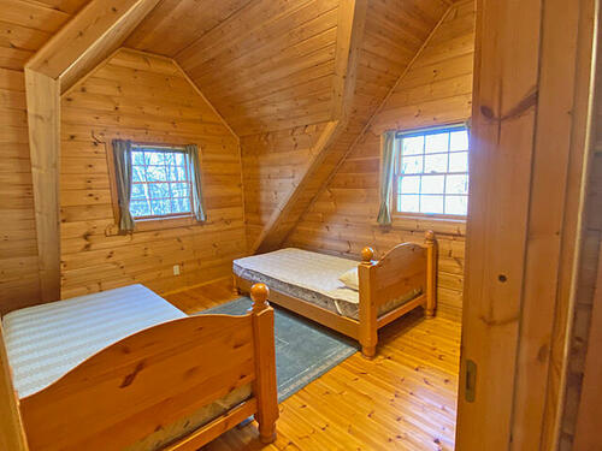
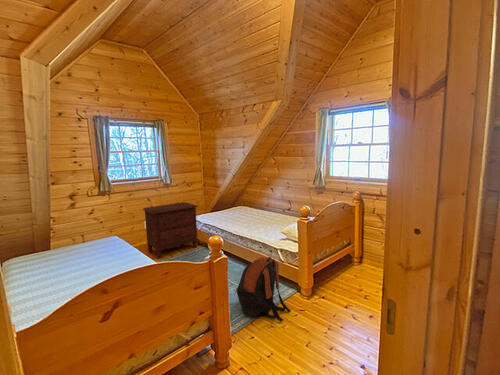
+ nightstand [142,201,199,259]
+ backpack [233,256,292,322]
